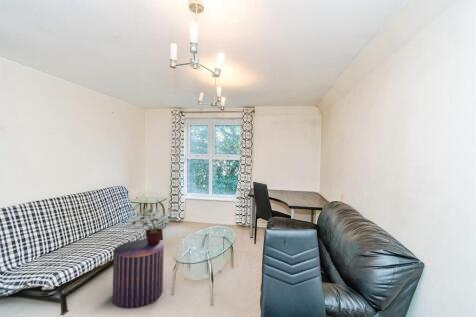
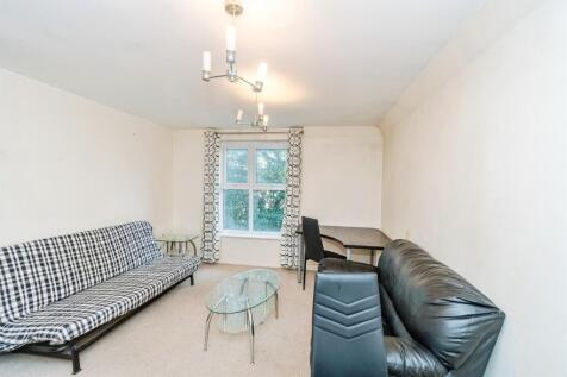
- stool [111,239,165,310]
- potted plant [131,209,164,245]
